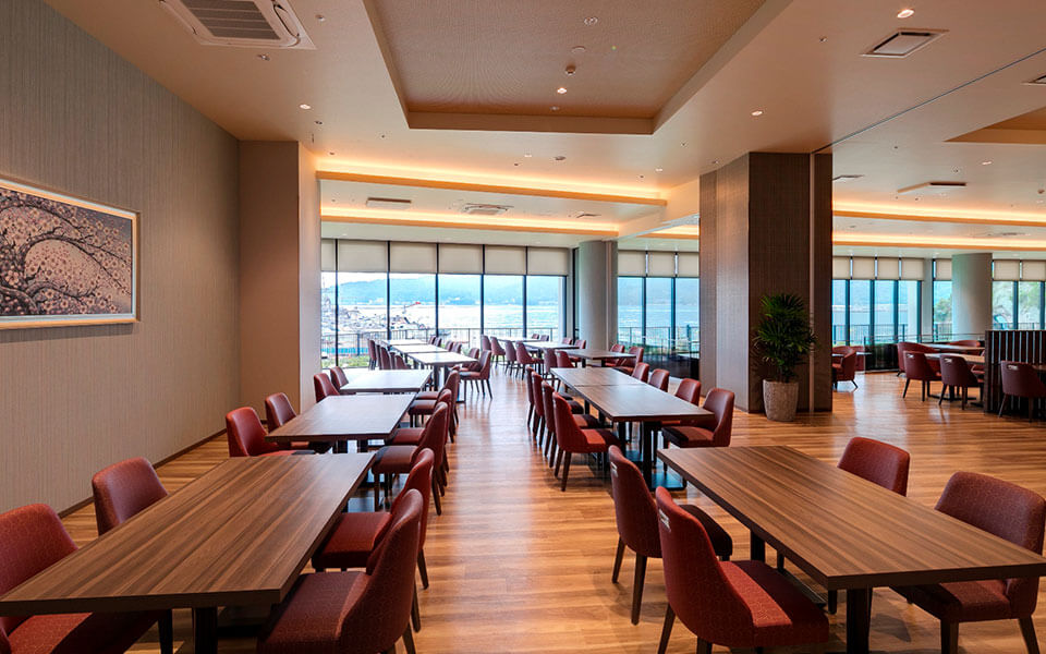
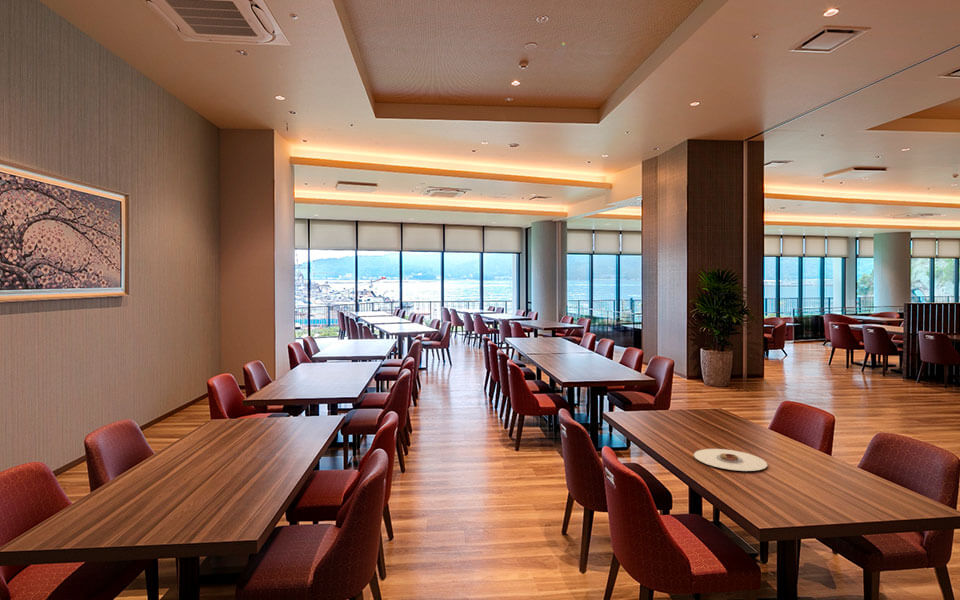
+ plate [693,448,768,472]
